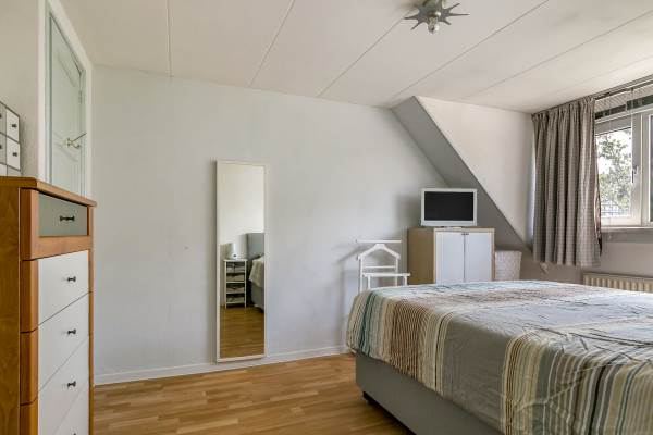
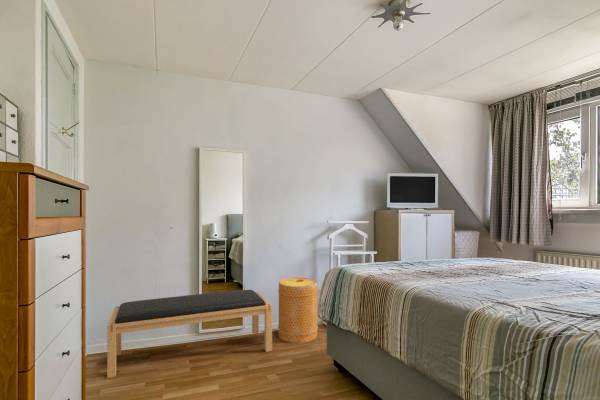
+ basket [277,277,319,344]
+ bench [106,289,273,379]
